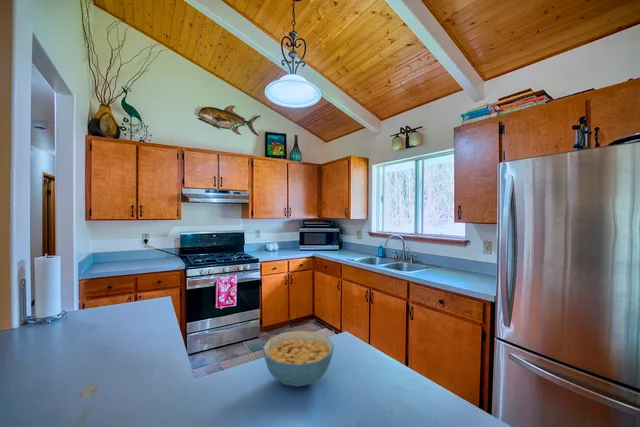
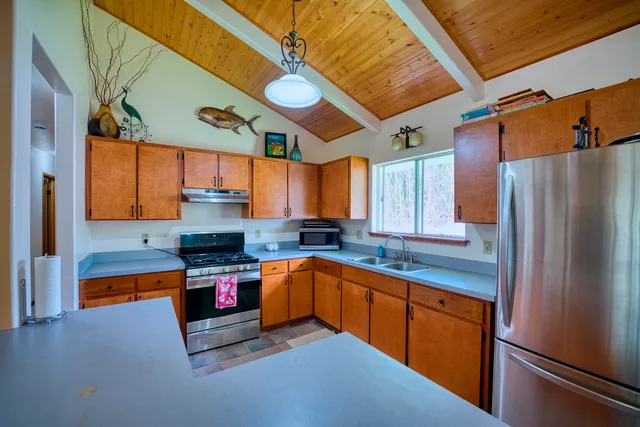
- cereal bowl [262,330,335,388]
